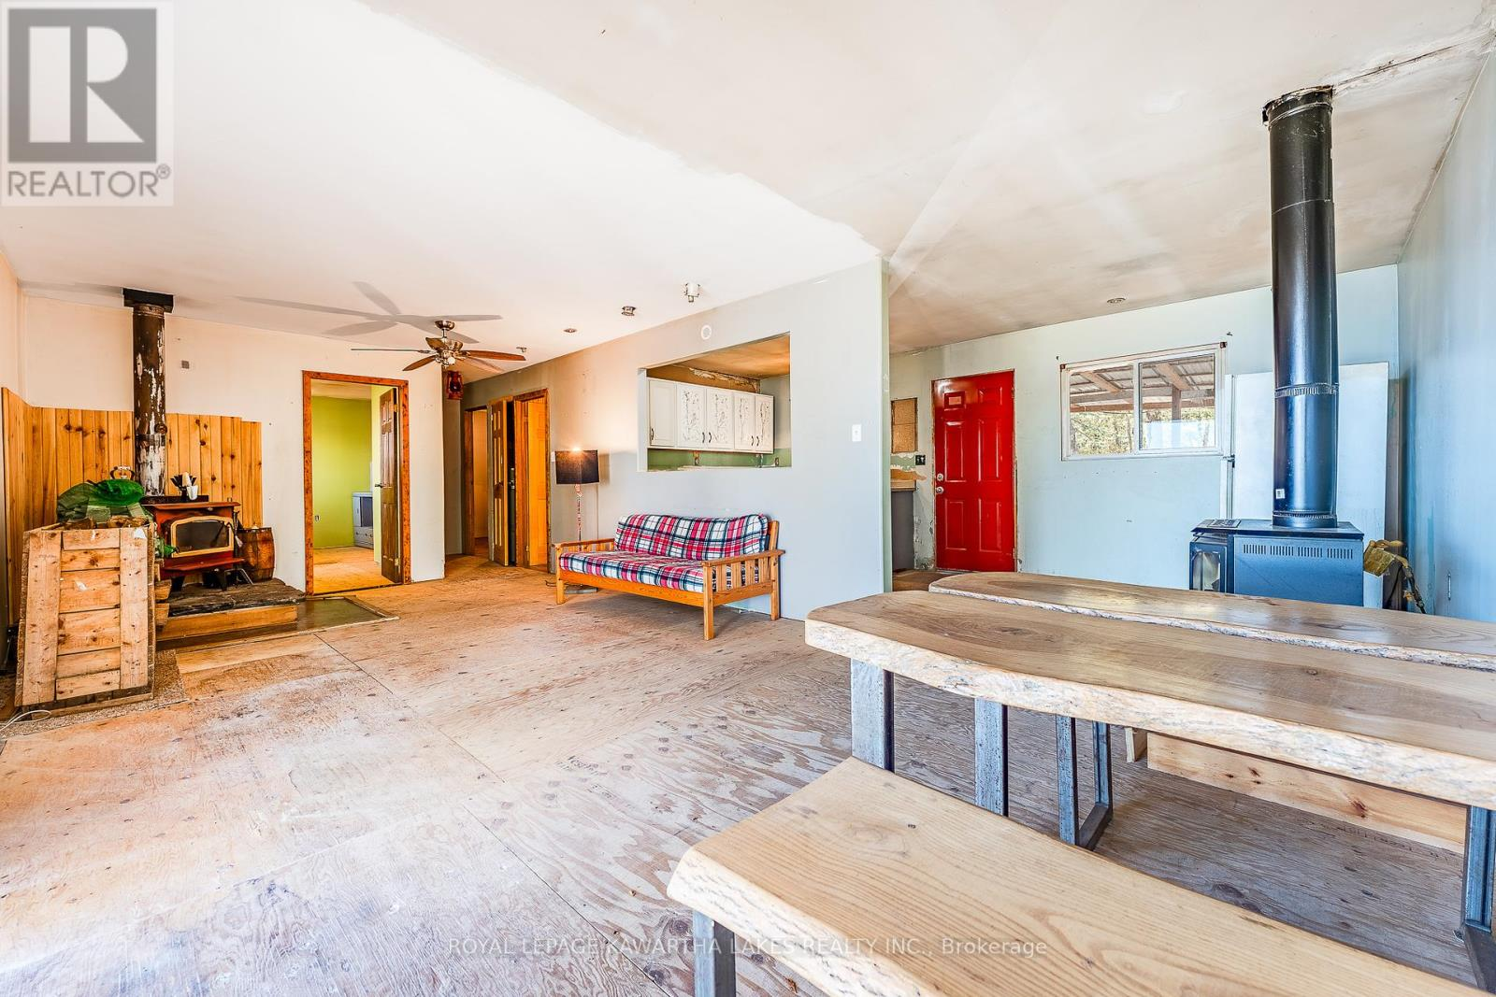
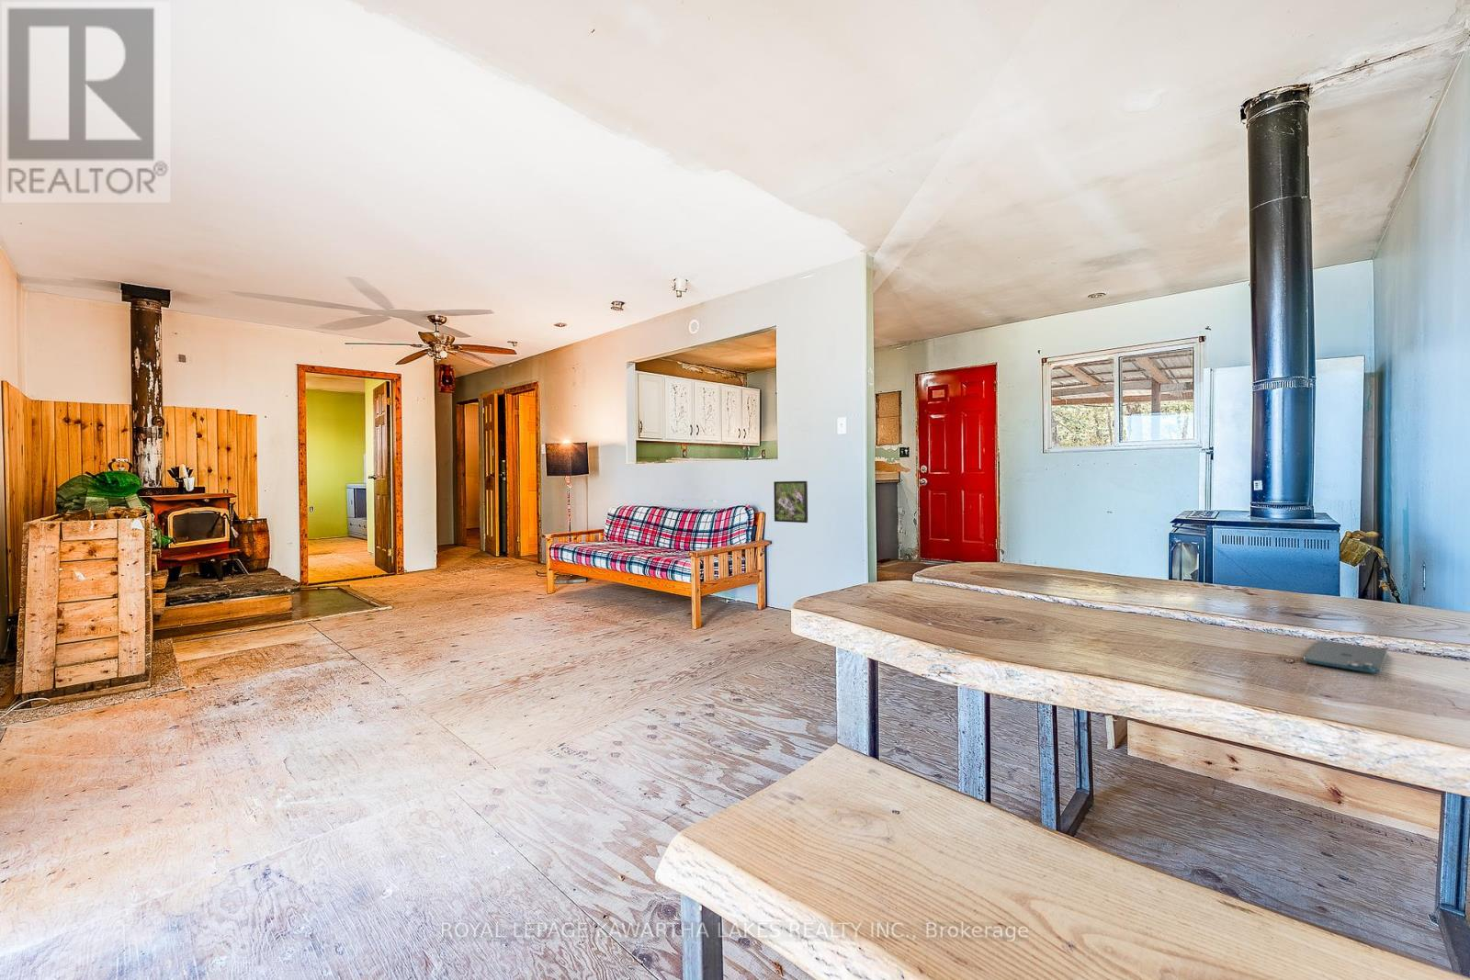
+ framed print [772,480,808,524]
+ smartphone [1303,640,1388,674]
